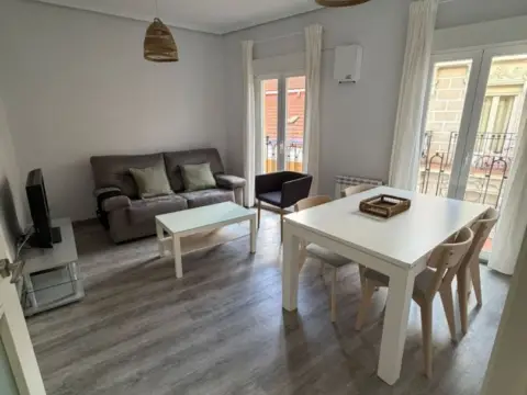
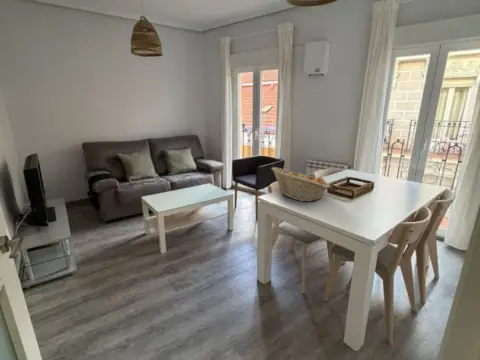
+ fruit basket [270,166,331,202]
